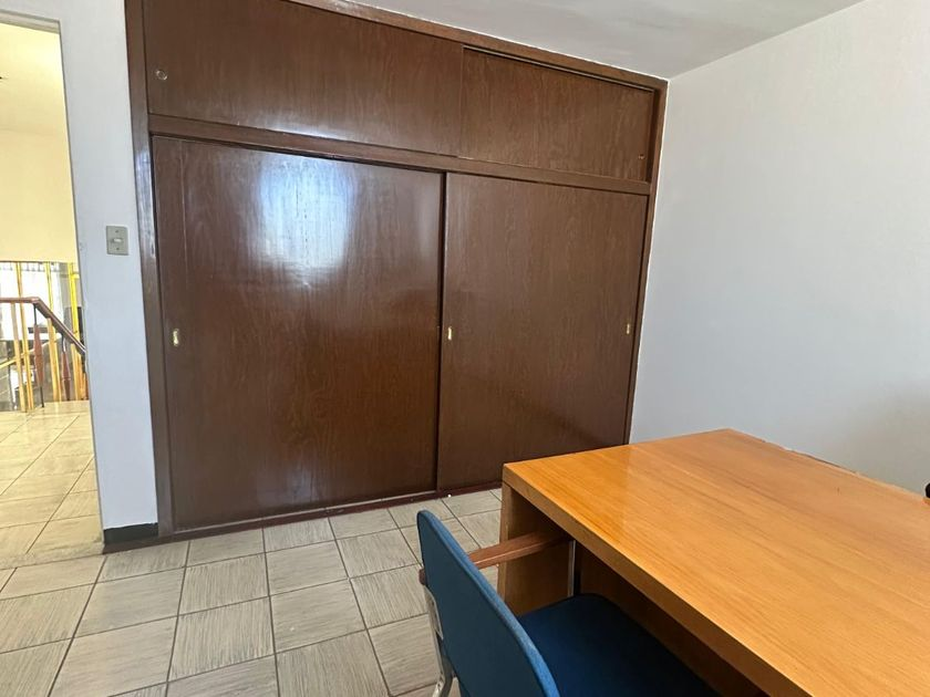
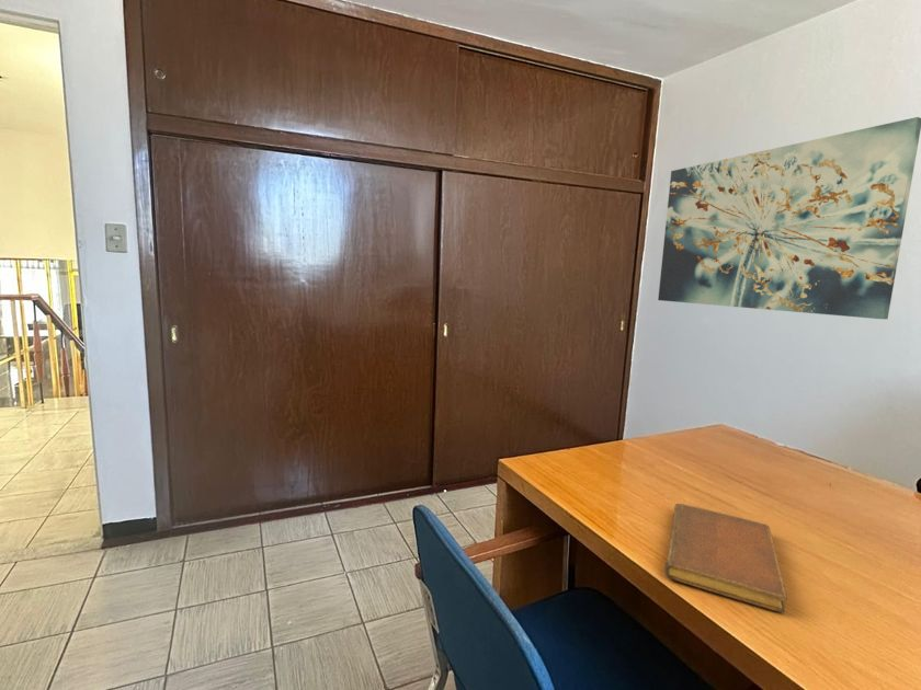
+ notebook [663,503,788,613]
+ wall art [657,116,921,320]
